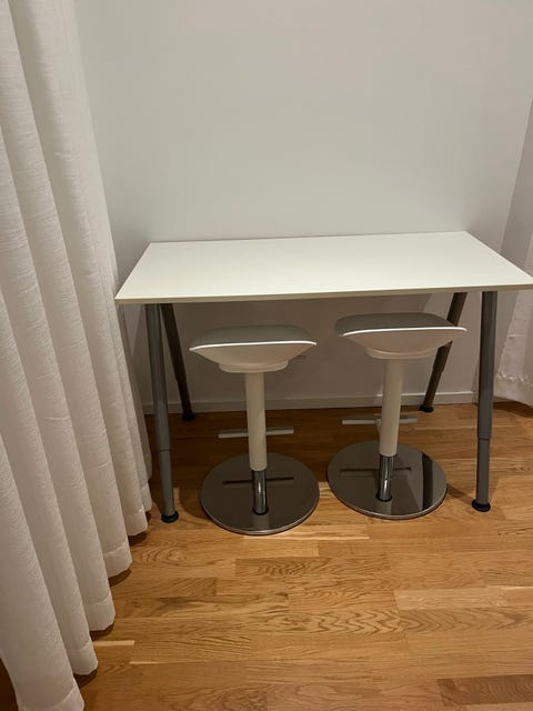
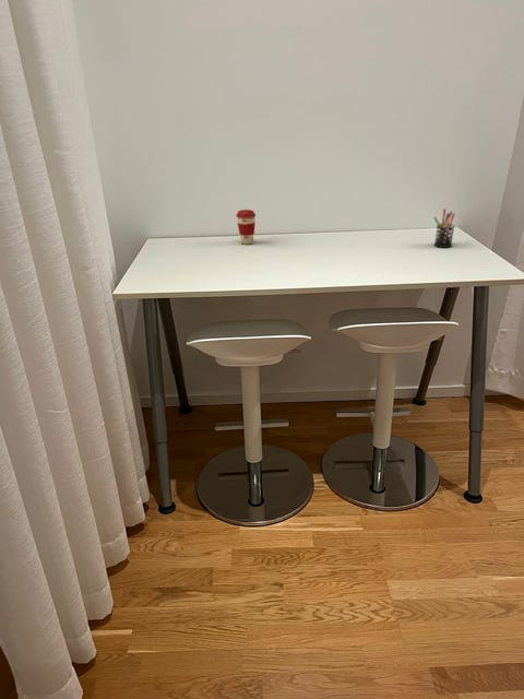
+ coffee cup [235,209,257,246]
+ pen holder [432,208,456,249]
